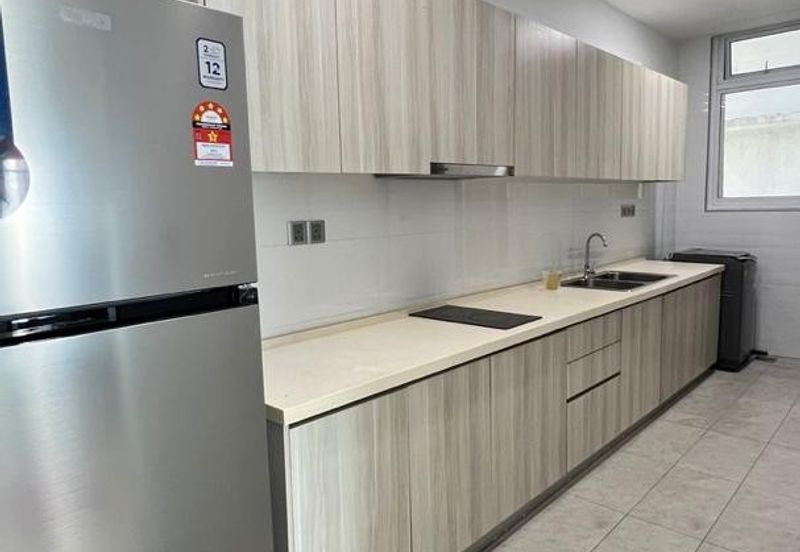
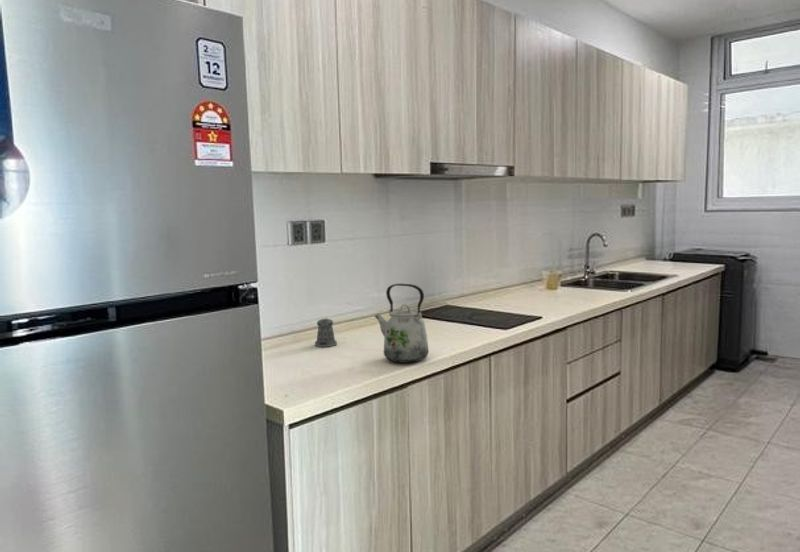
+ pepper shaker [314,317,338,348]
+ kettle [373,283,430,364]
